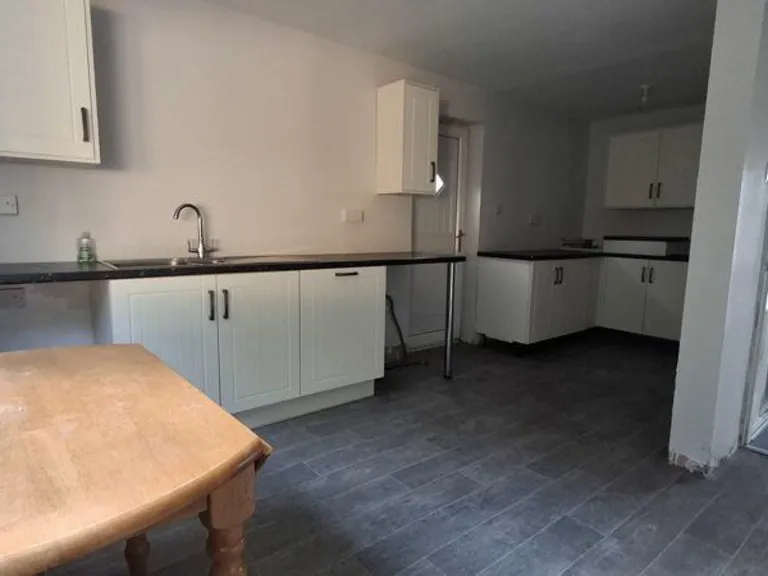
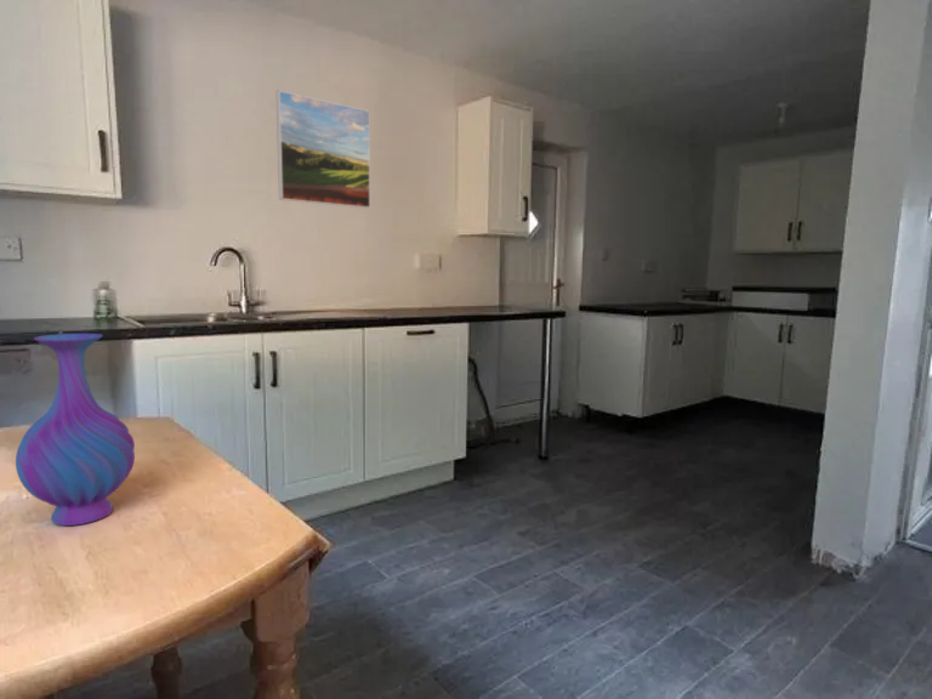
+ vase [15,333,136,527]
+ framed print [275,90,371,210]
